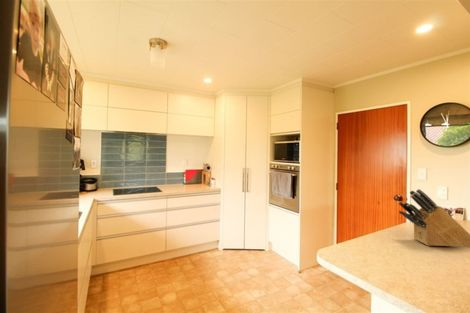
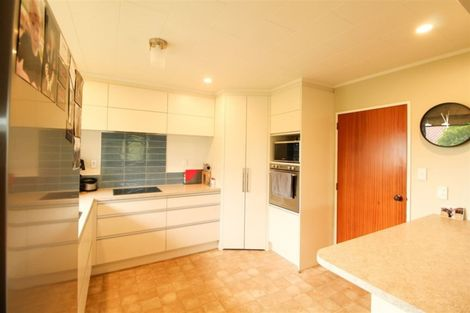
- knife block [397,188,470,249]
